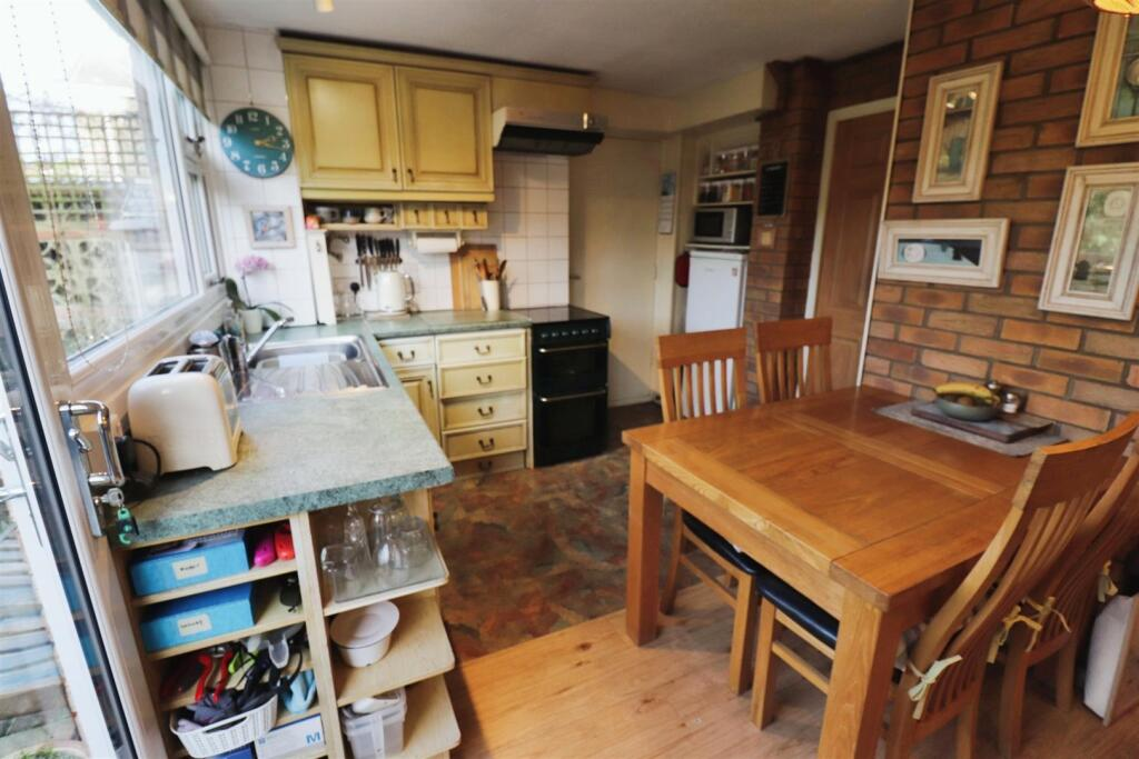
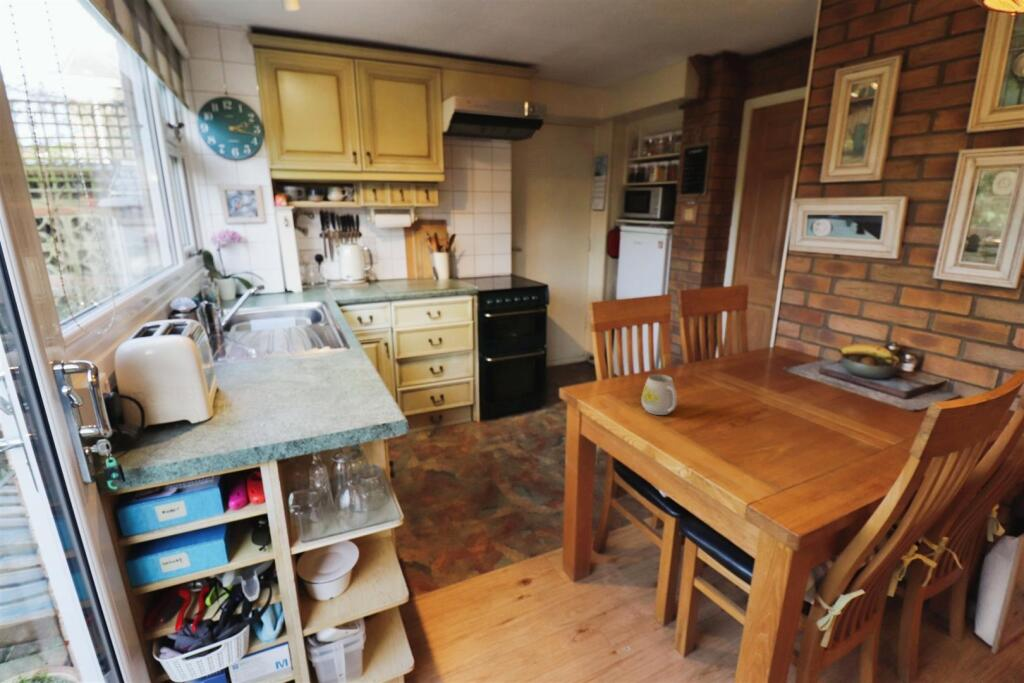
+ mug [640,373,678,416]
